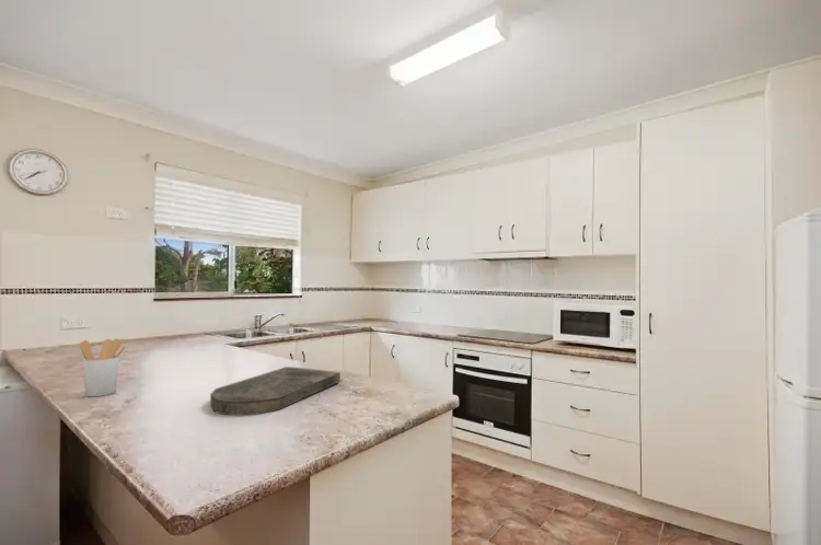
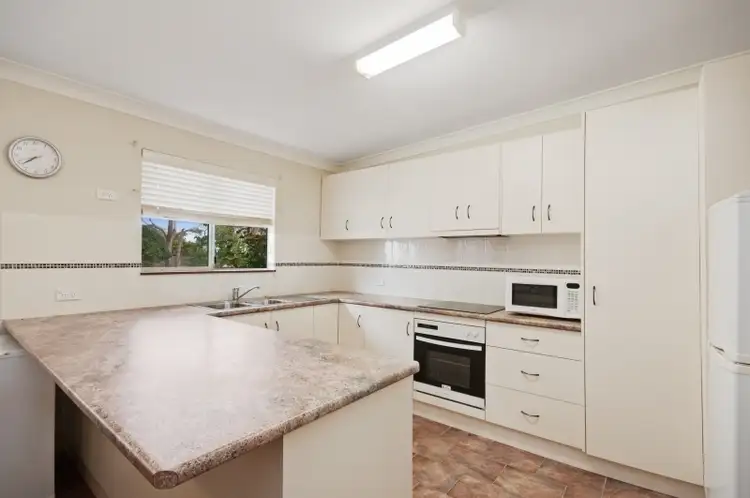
- utensil holder [79,338,127,397]
- cutting board [209,366,342,417]
